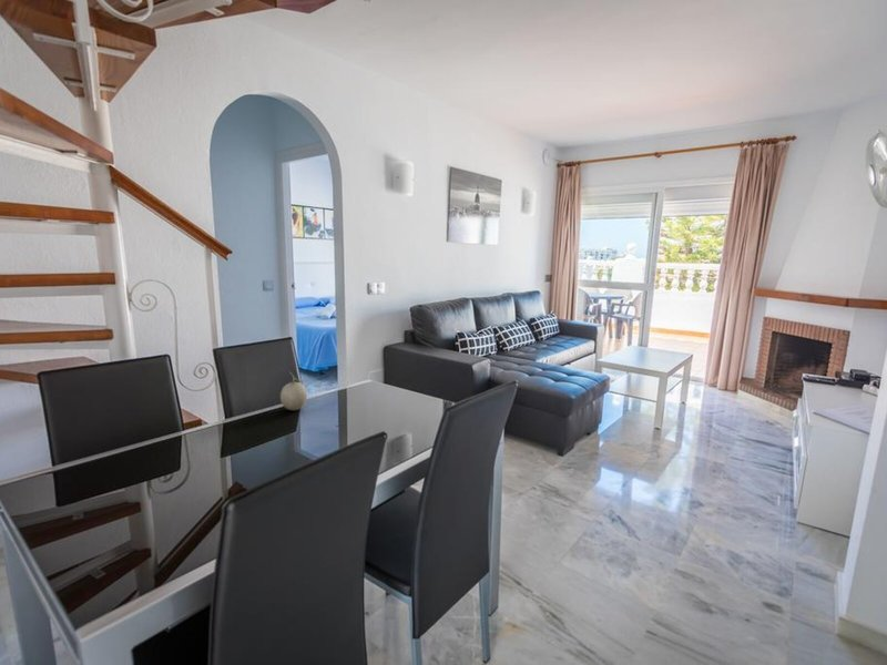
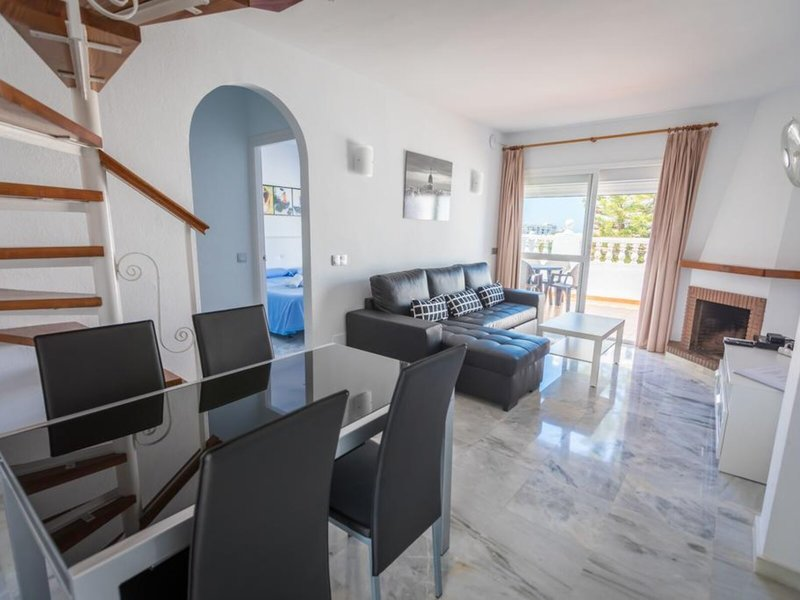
- fruit [279,370,308,411]
